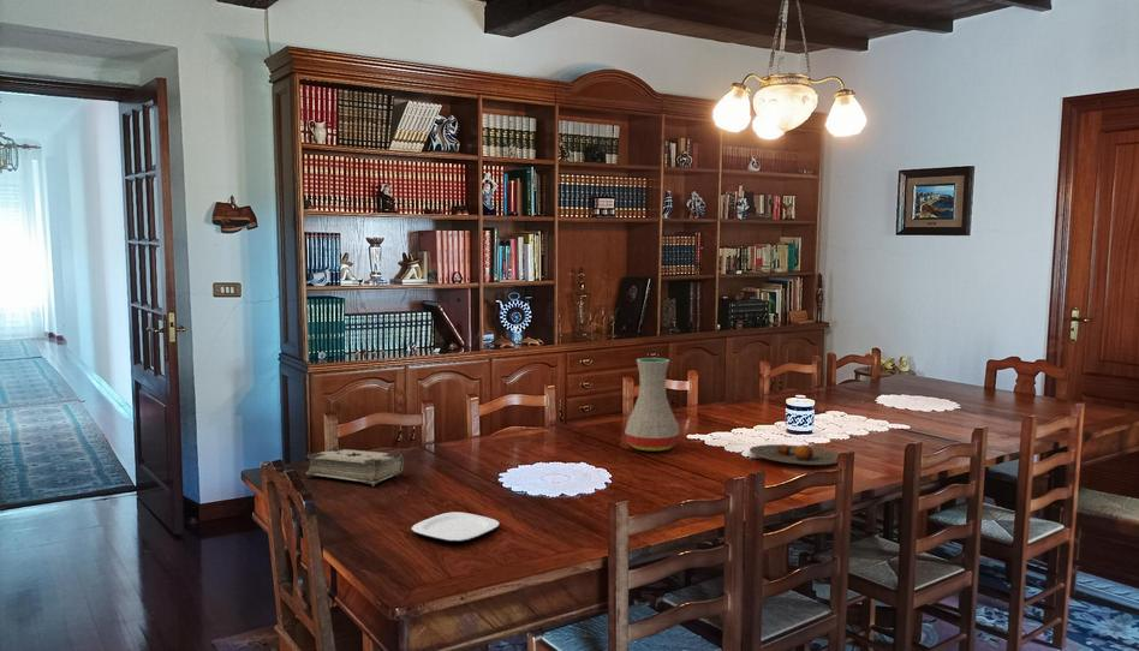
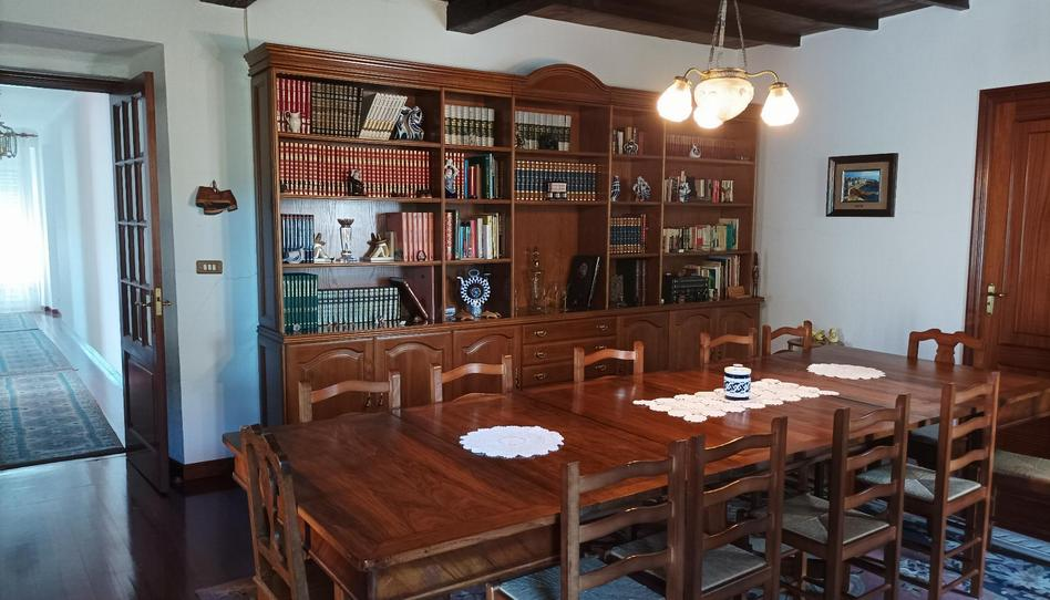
- plate [410,510,501,543]
- vase [624,357,680,452]
- book [305,446,404,488]
- plate [749,443,840,466]
